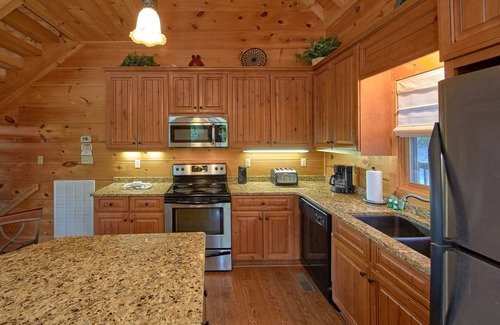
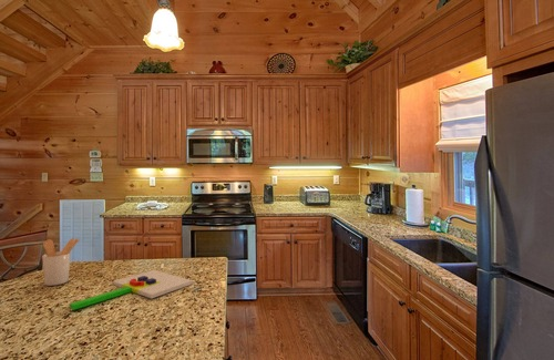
+ chopping board [69,269,194,311]
+ utensil holder [41,237,81,287]
